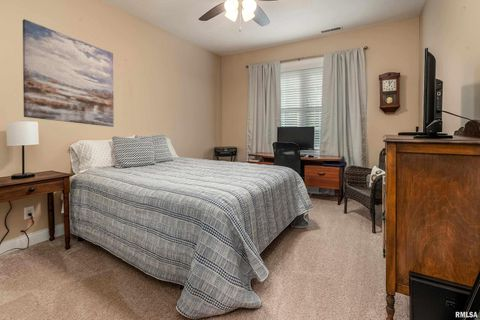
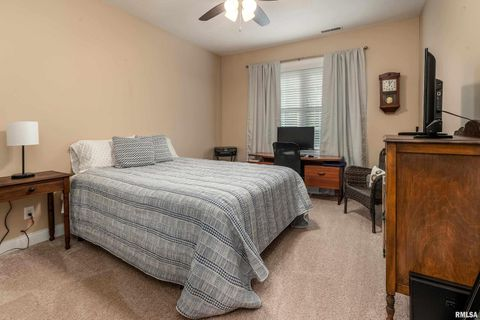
- wall art [22,18,115,128]
